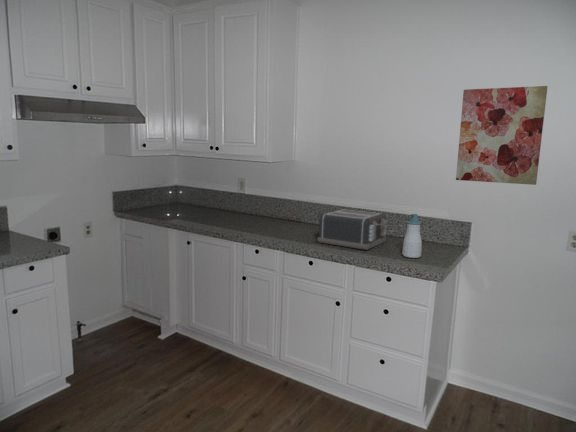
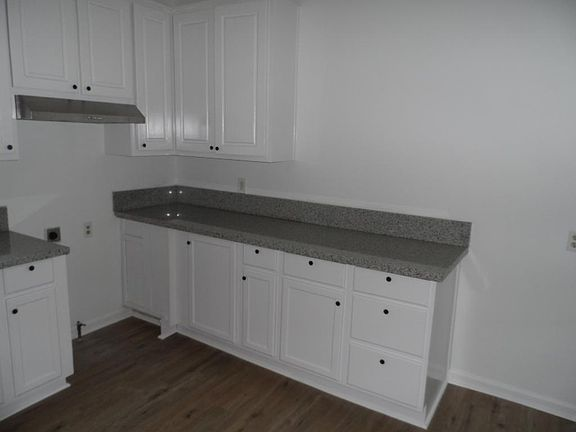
- toaster [316,208,389,251]
- soap bottle [401,213,423,259]
- wall art [455,85,548,186]
